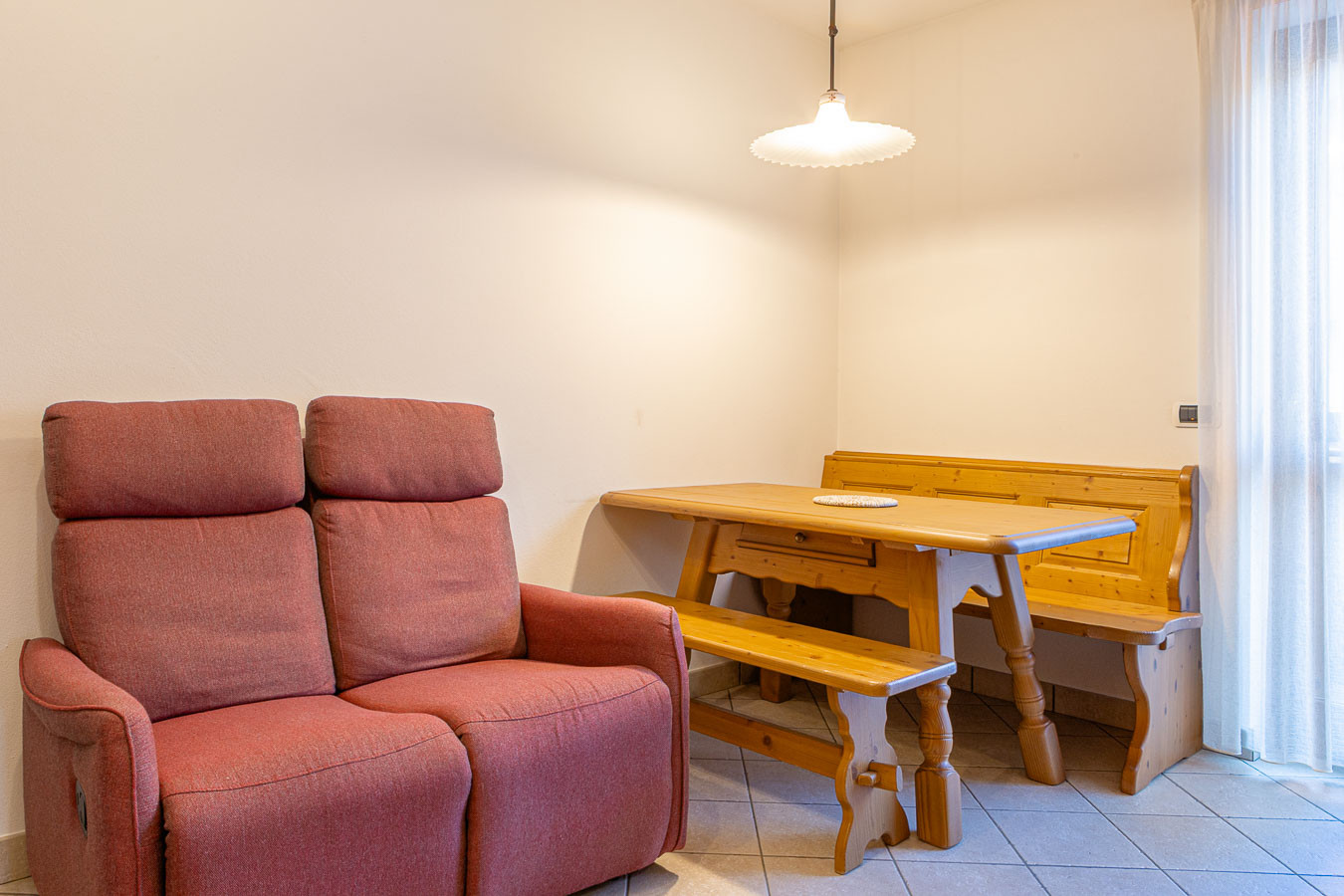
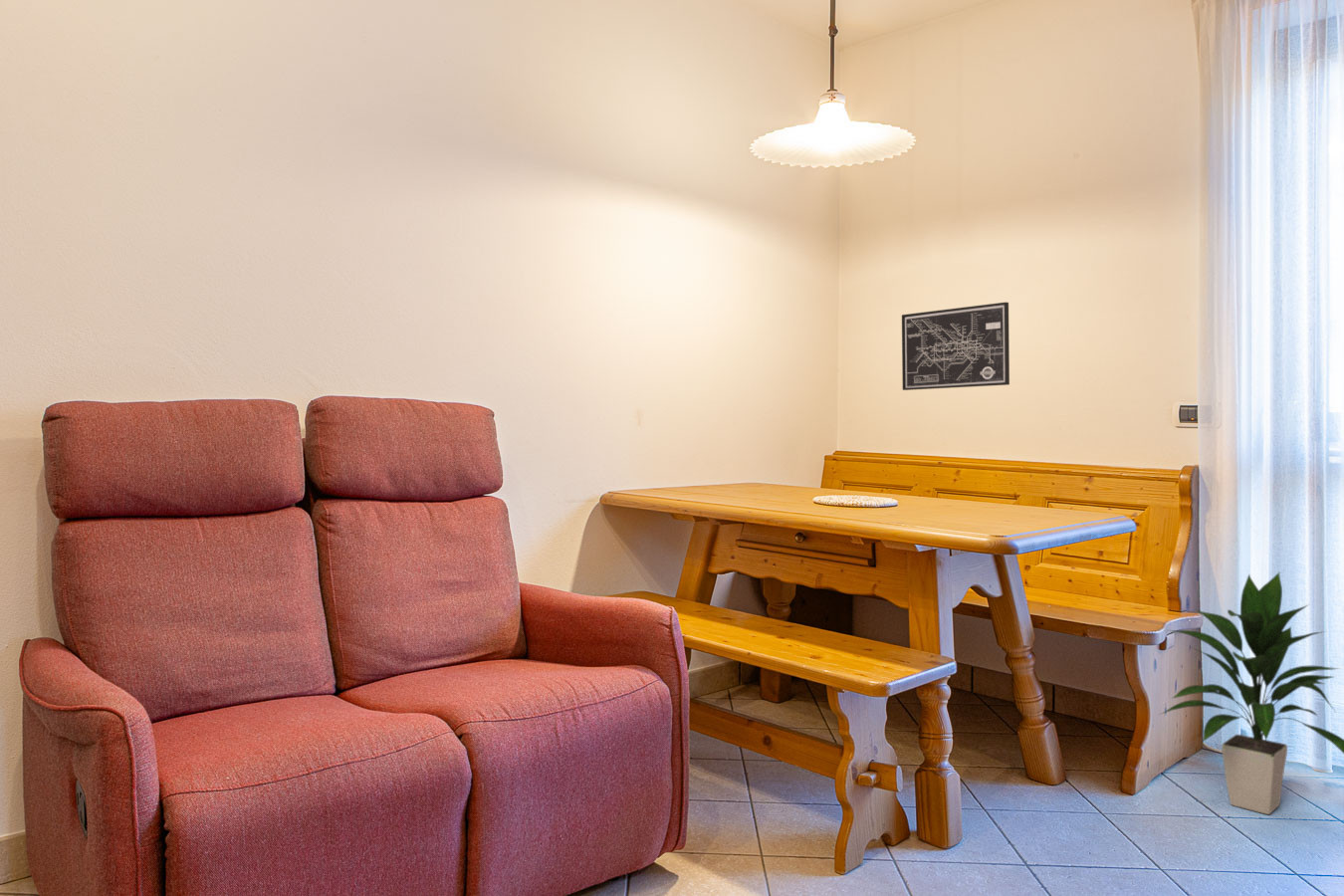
+ wall art [901,301,1010,391]
+ indoor plant [1159,570,1344,815]
